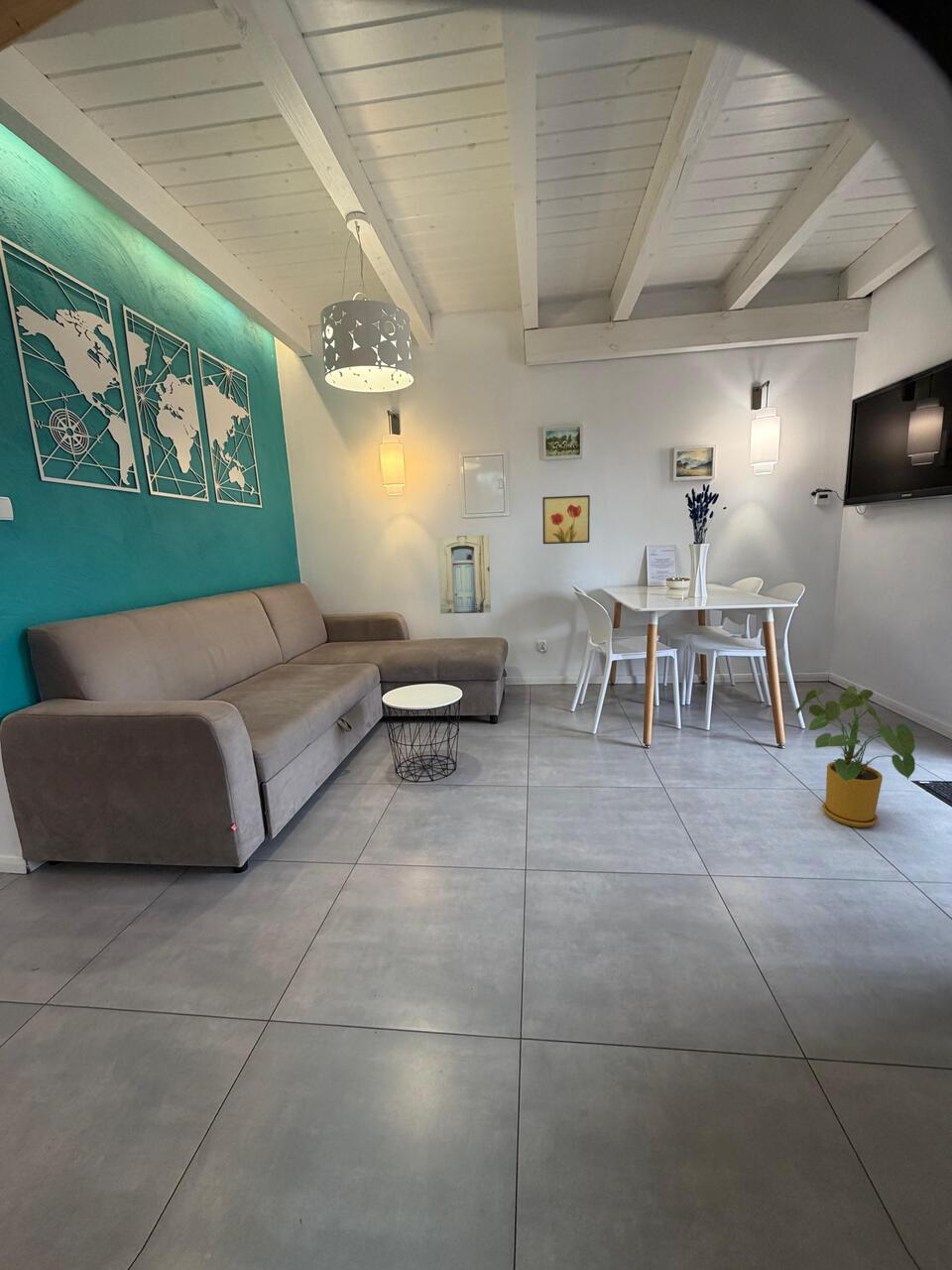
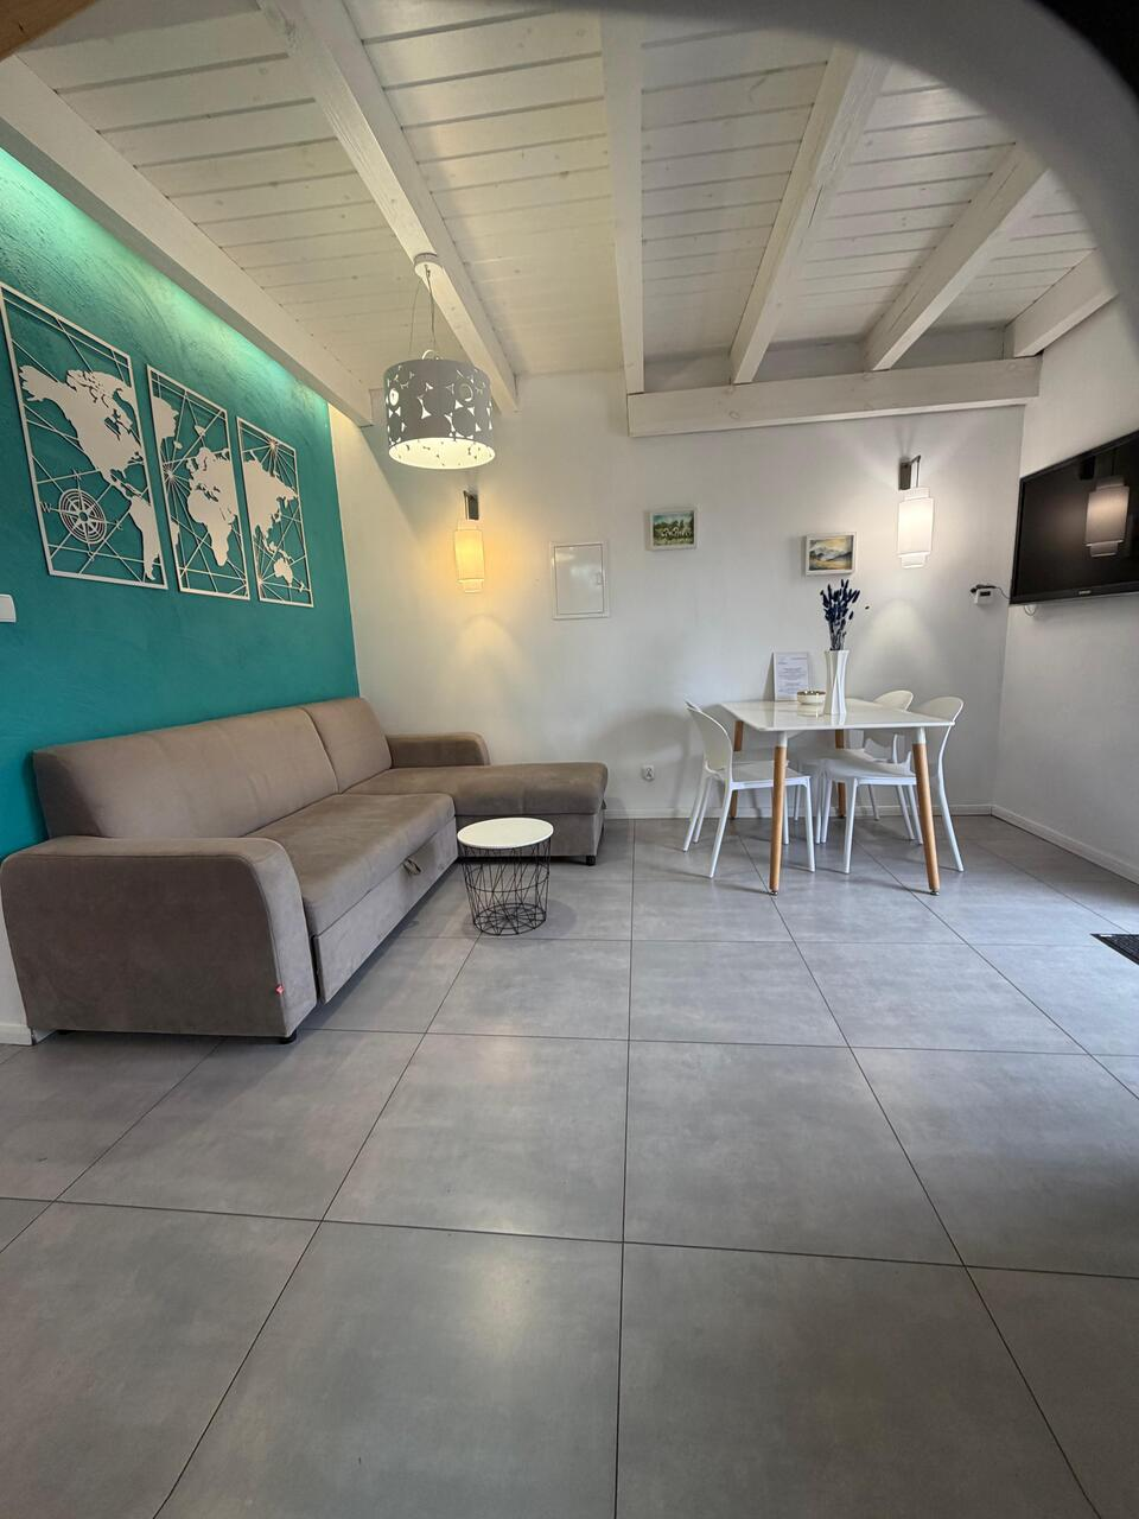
- wall art [436,534,492,614]
- wall art [541,494,591,545]
- house plant [794,685,918,828]
